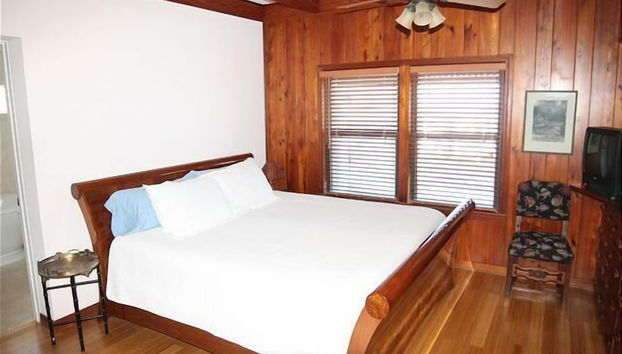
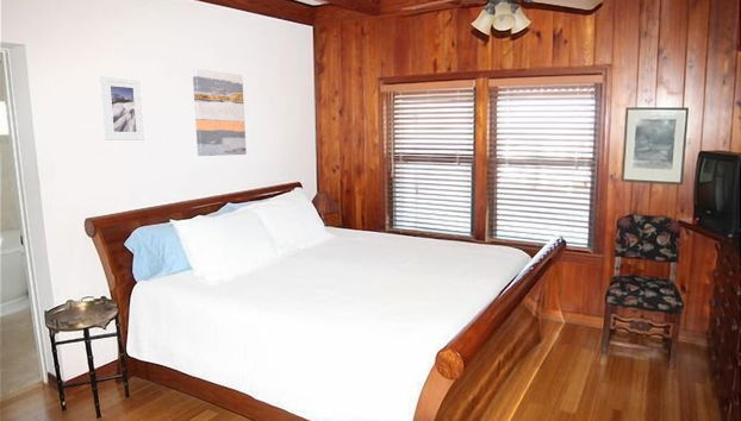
+ wall art [192,68,248,157]
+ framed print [99,75,145,142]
